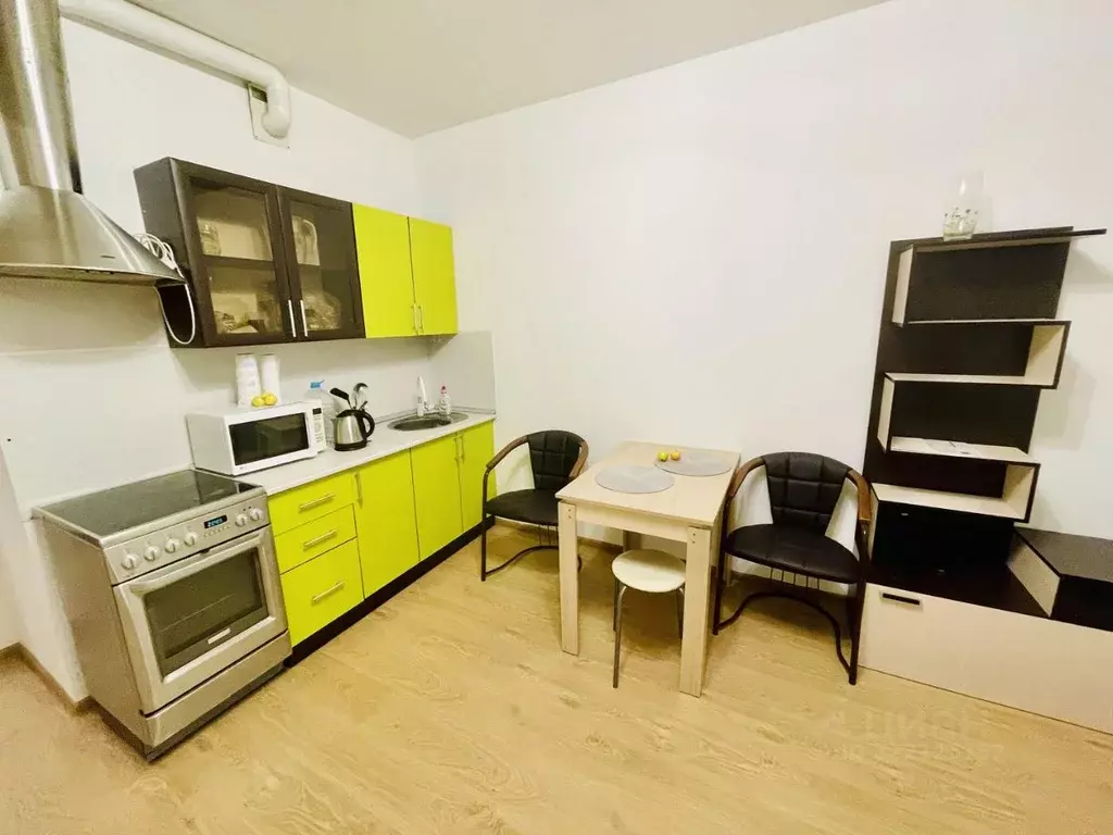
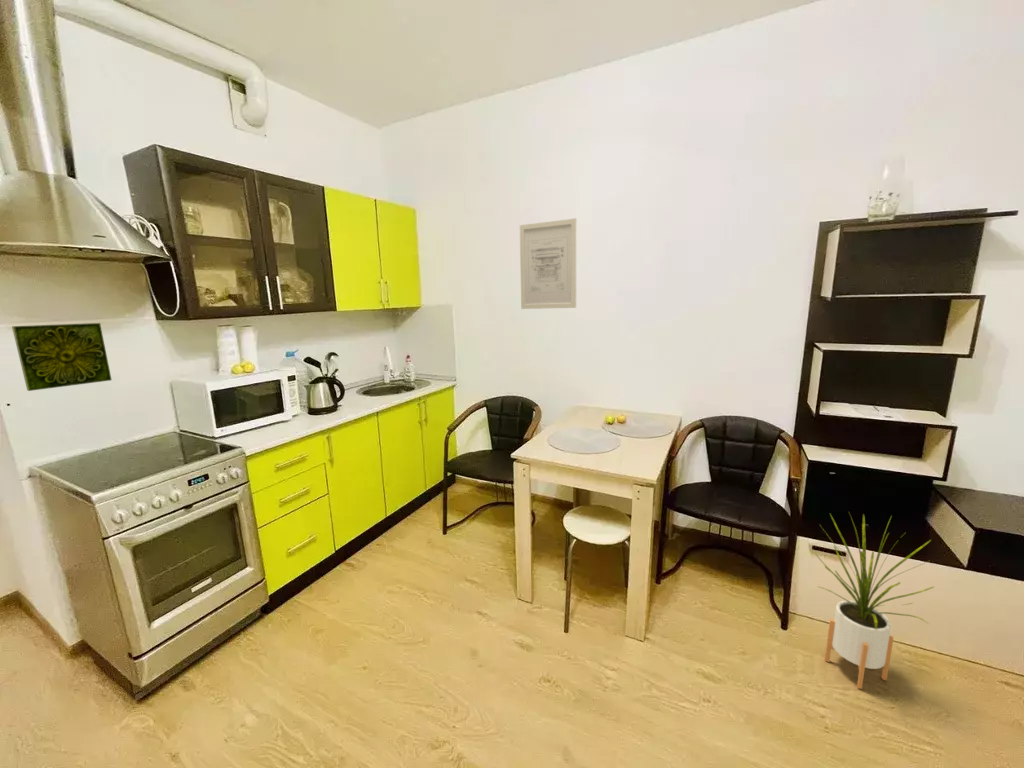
+ wall art [519,217,578,310]
+ decorative tile [11,322,113,392]
+ house plant [814,512,936,690]
